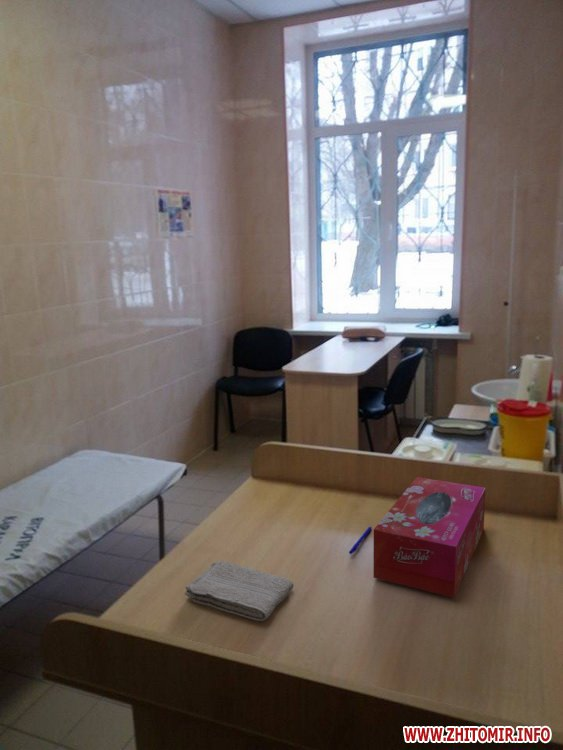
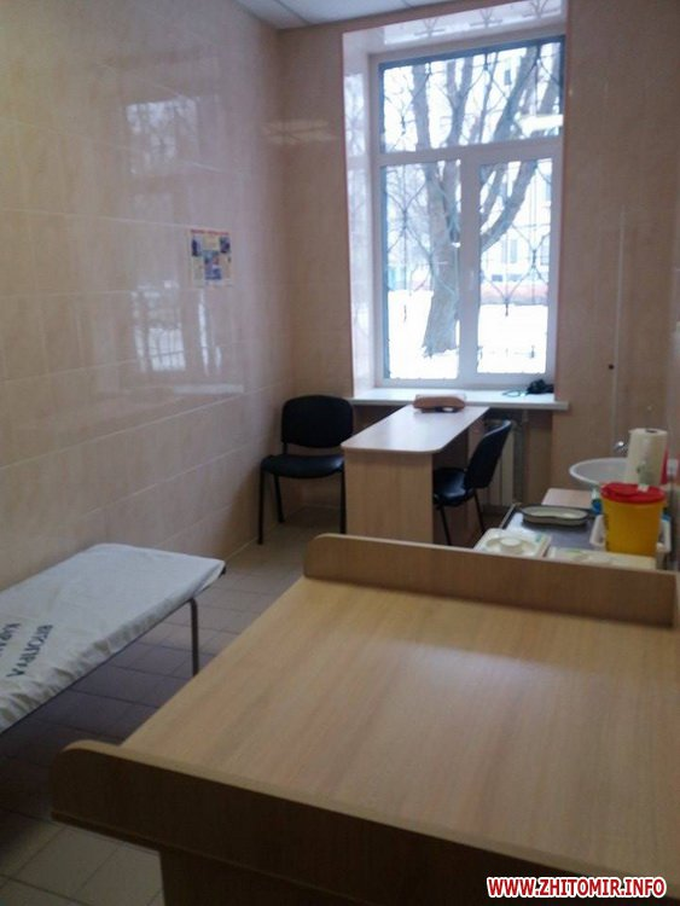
- tissue box [372,476,486,599]
- pen [348,525,373,555]
- washcloth [184,560,294,622]
